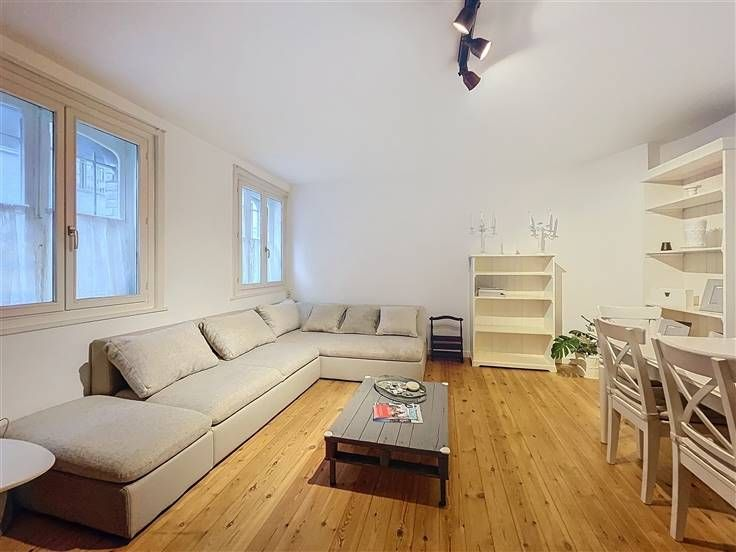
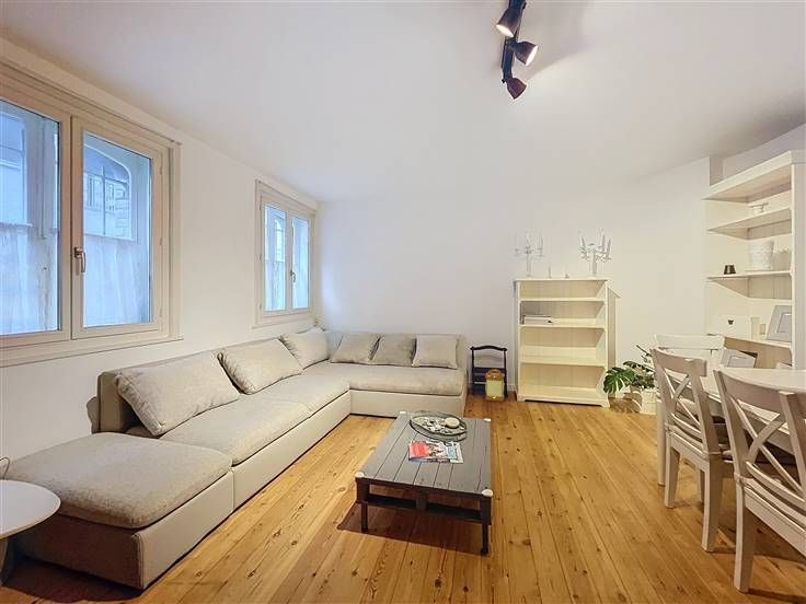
+ lantern [484,368,505,403]
